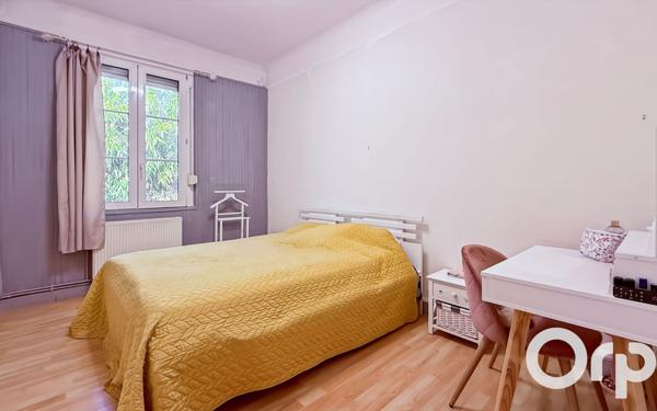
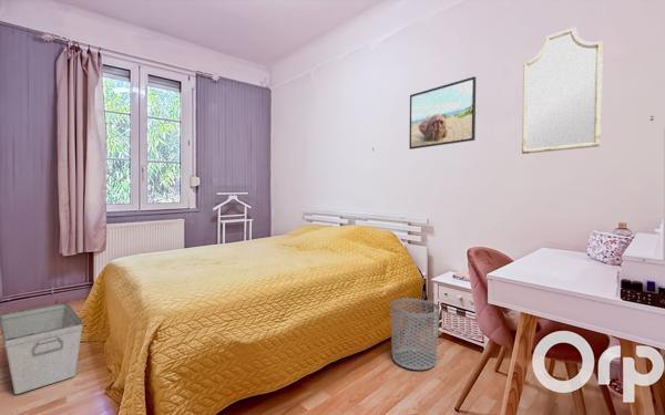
+ storage bin [0,302,84,395]
+ waste bin [389,298,441,371]
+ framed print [408,75,477,151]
+ home mirror [521,27,604,155]
